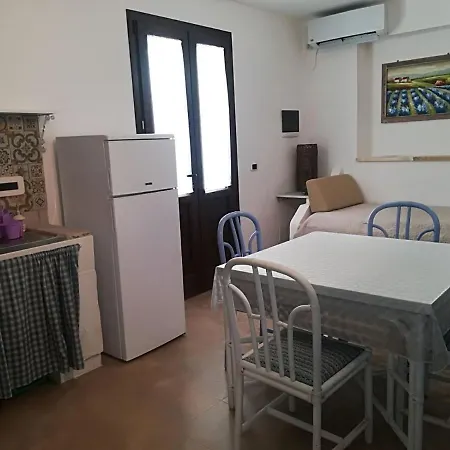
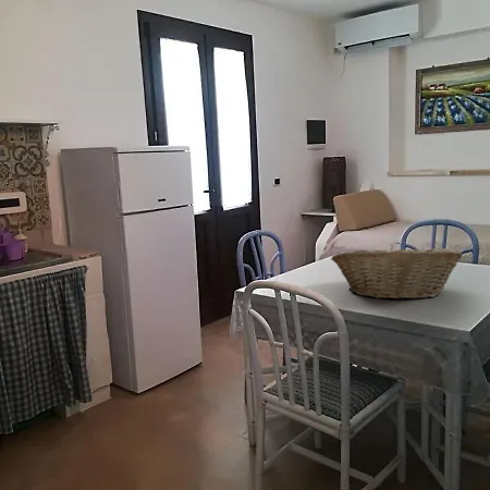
+ fruit basket [330,243,463,301]
